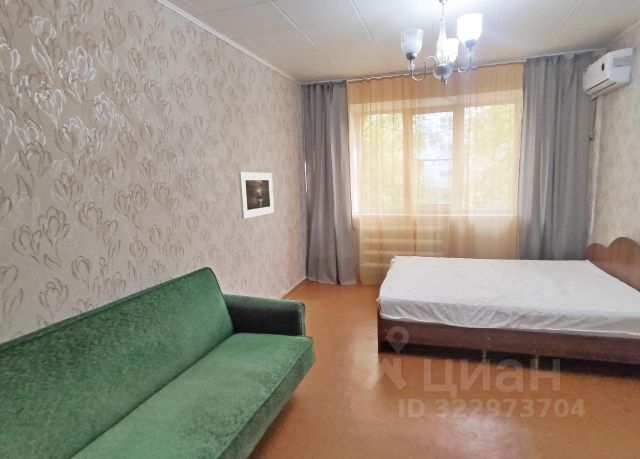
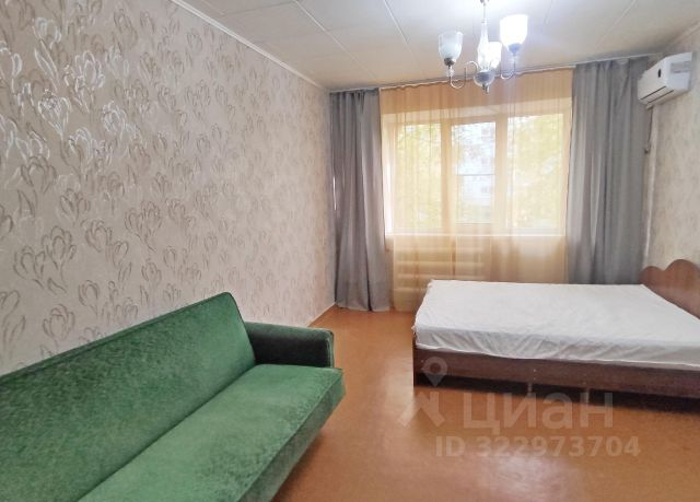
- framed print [238,171,275,220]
